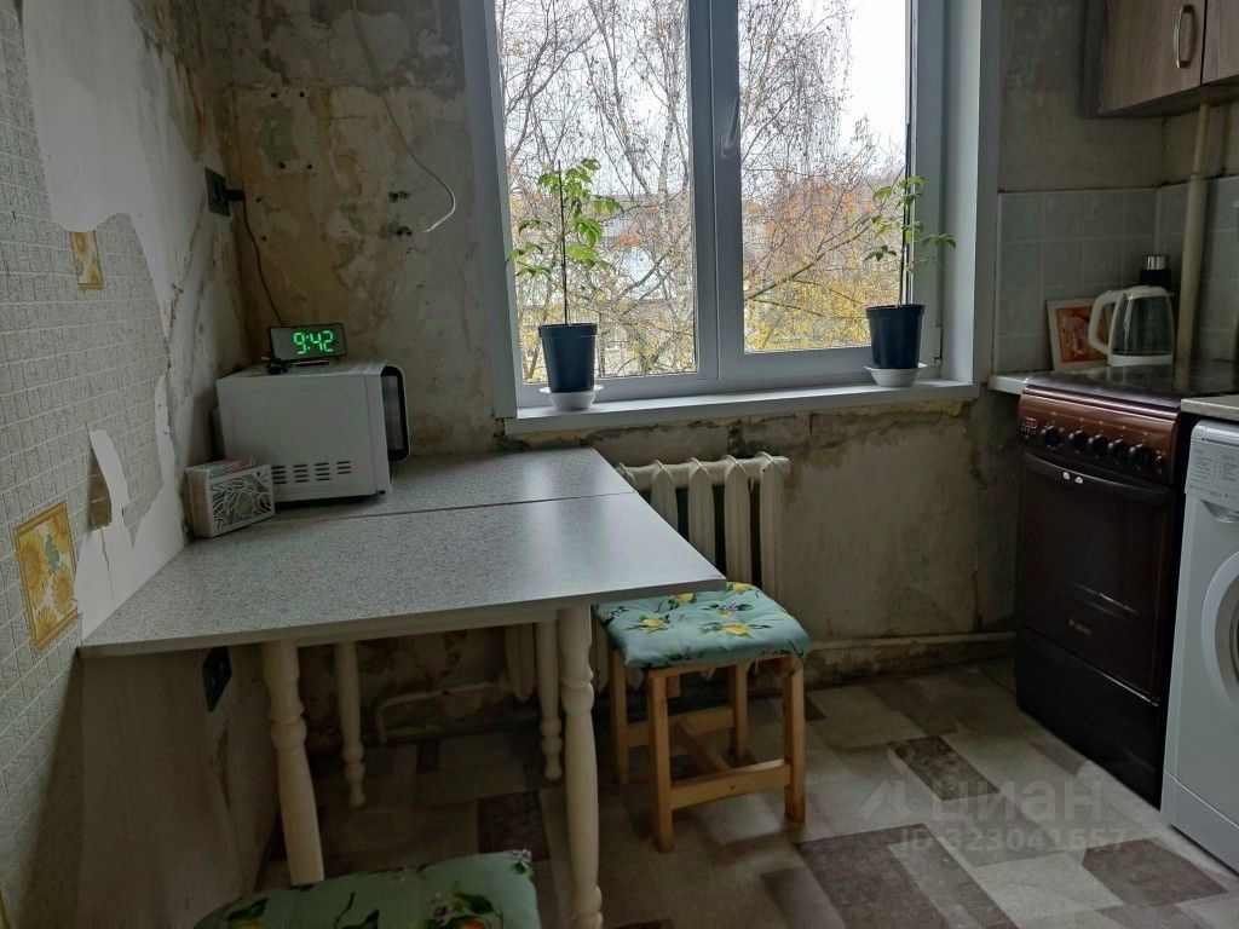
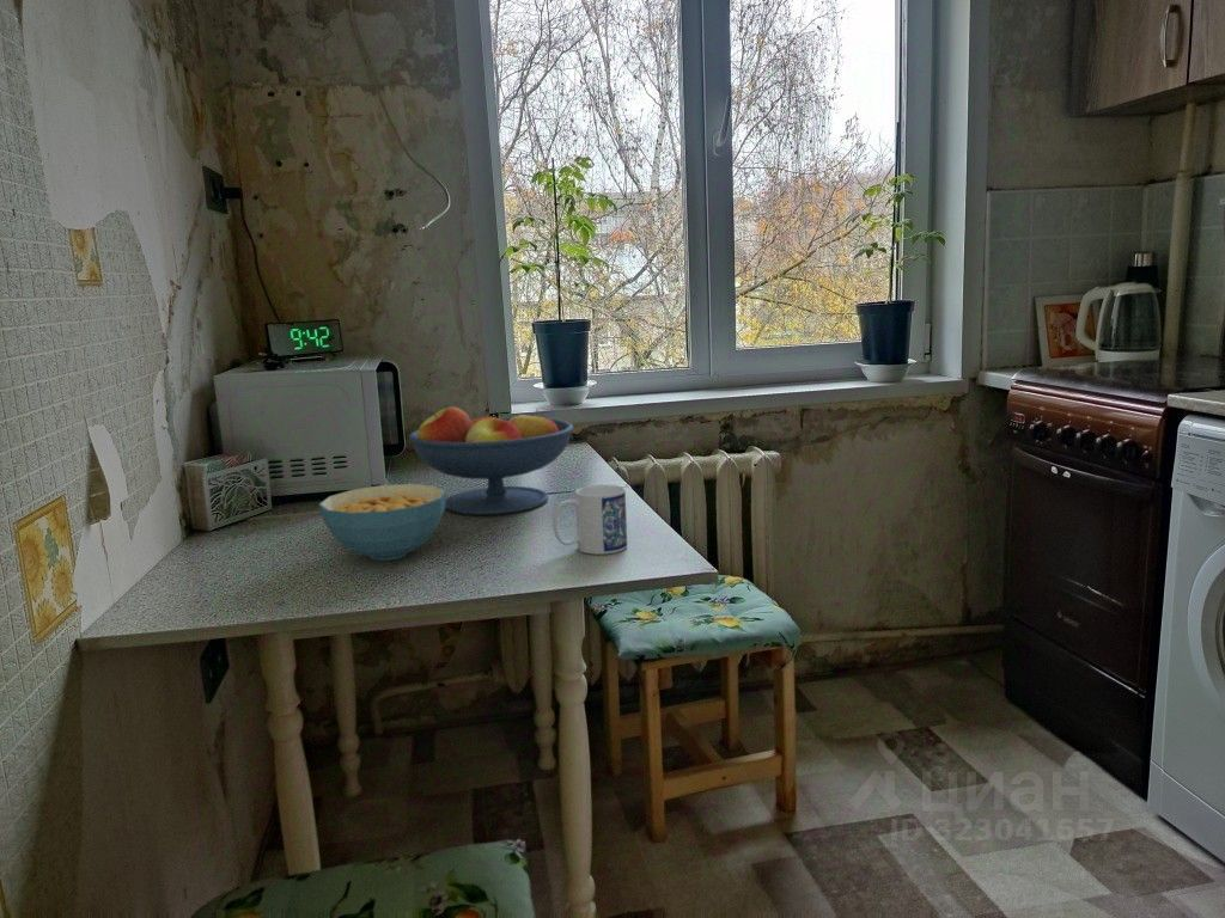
+ mug [551,484,628,556]
+ fruit bowl [408,405,574,515]
+ cereal bowl [318,483,447,562]
